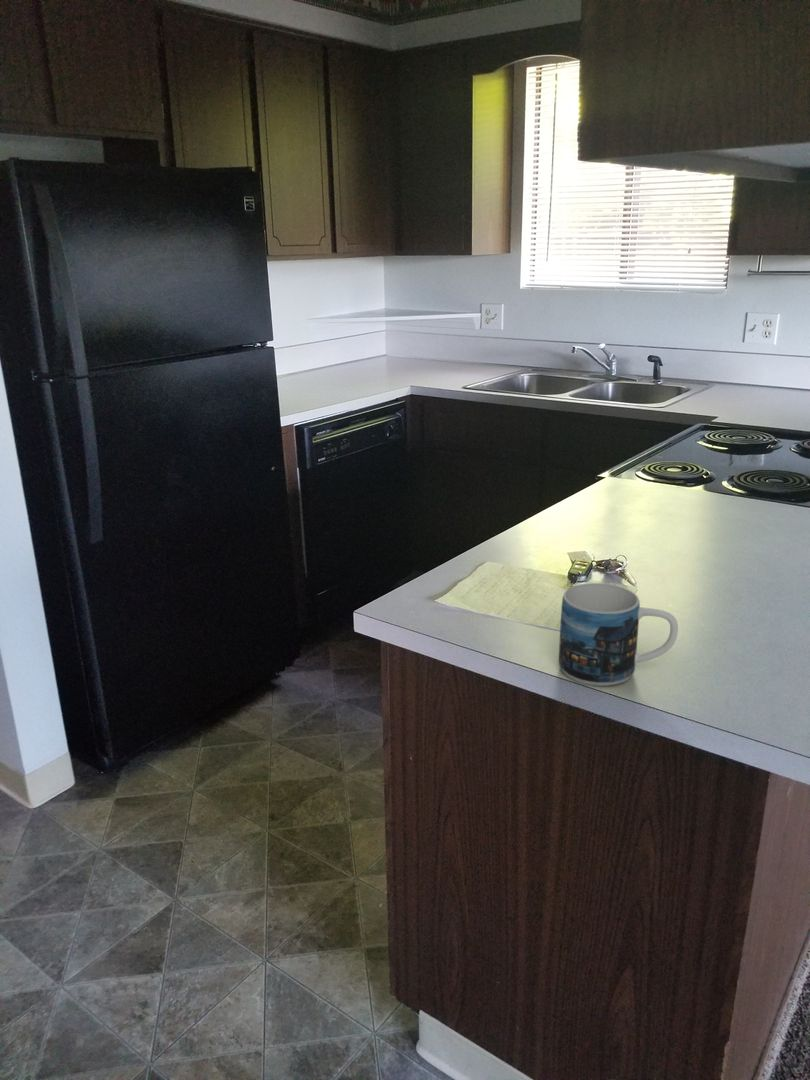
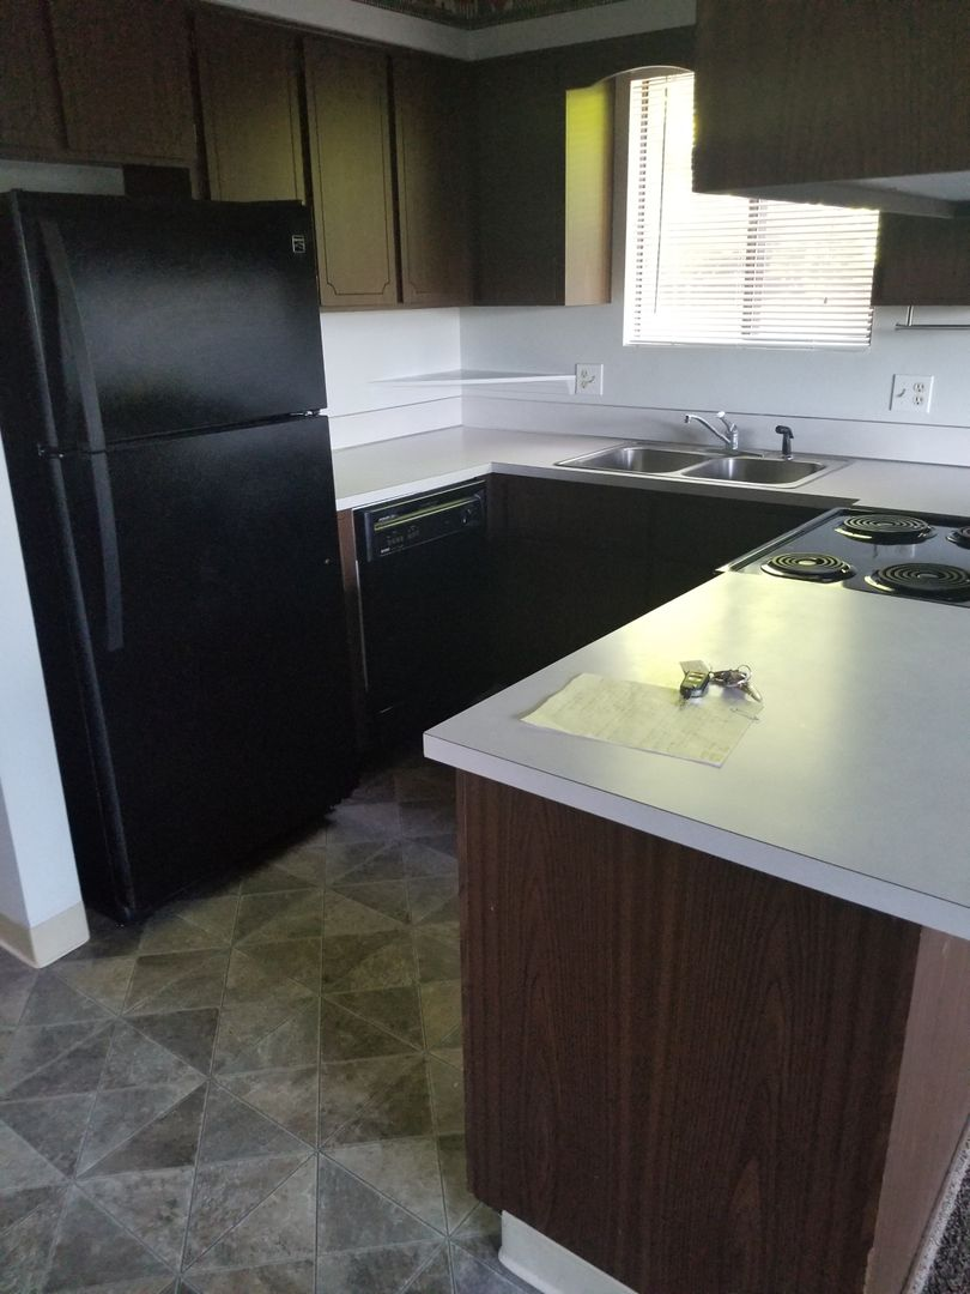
- mug [558,582,679,687]
